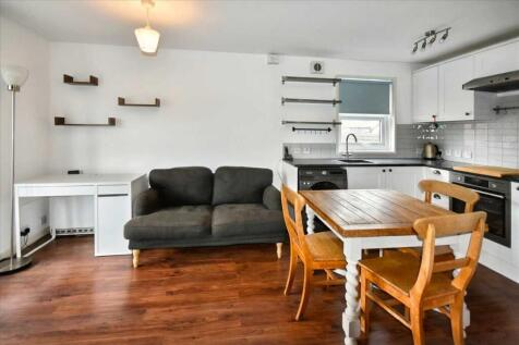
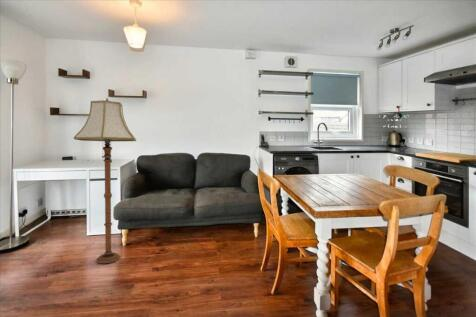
+ floor lamp [73,97,137,264]
